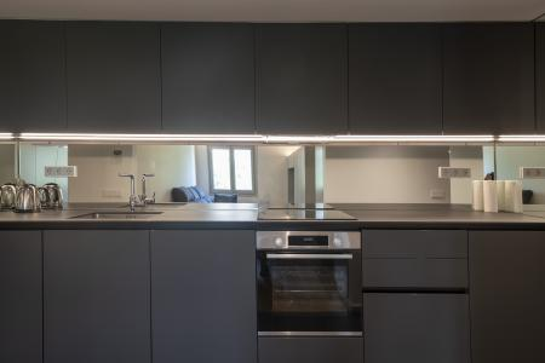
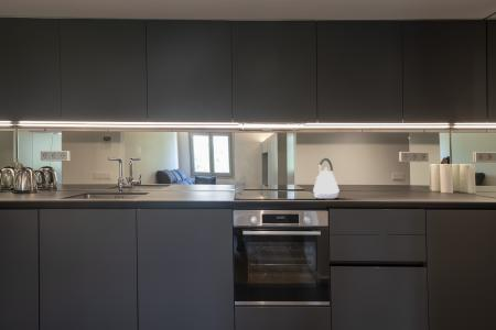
+ kettle [312,157,341,200]
